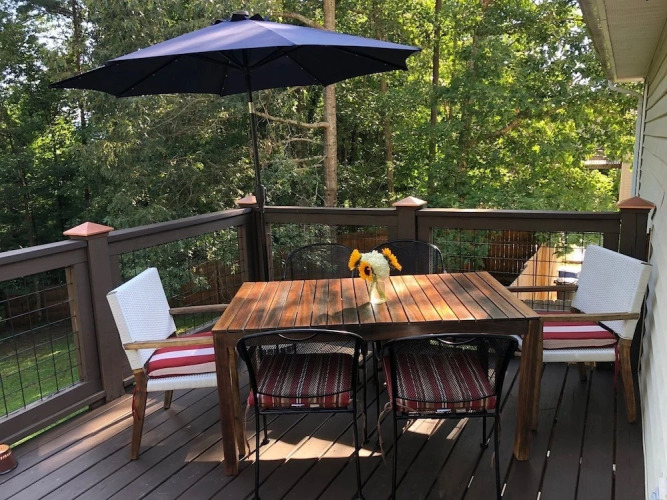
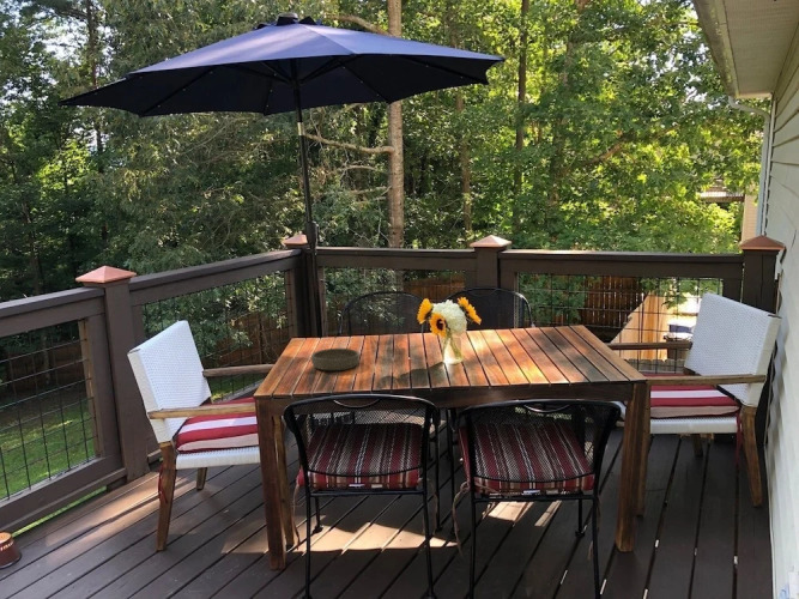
+ bowl [310,347,361,371]
